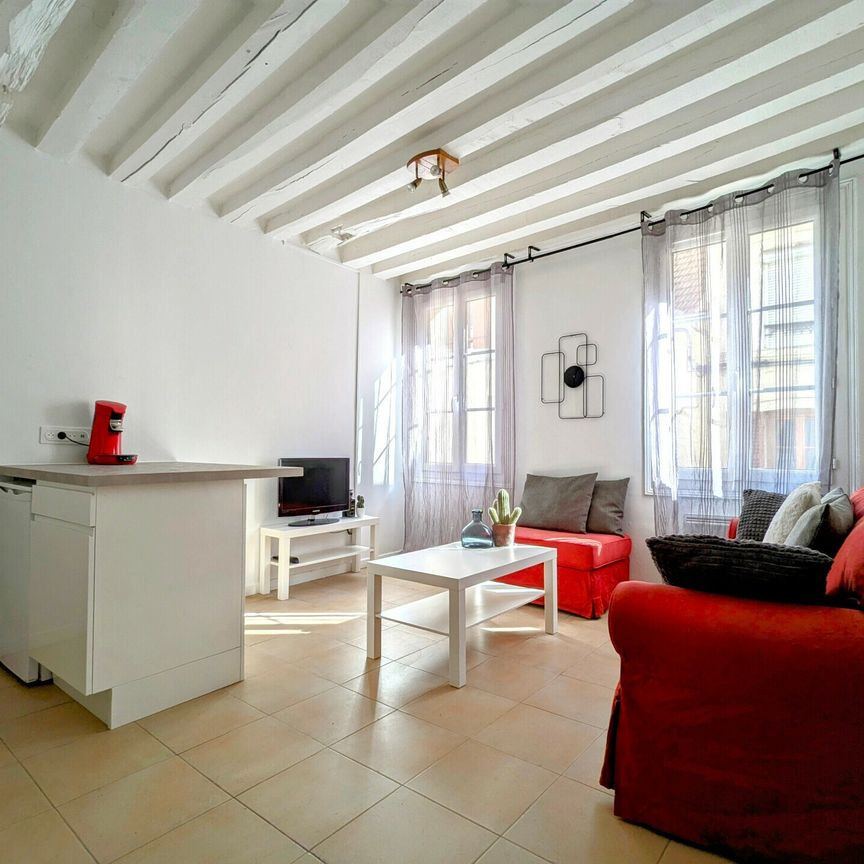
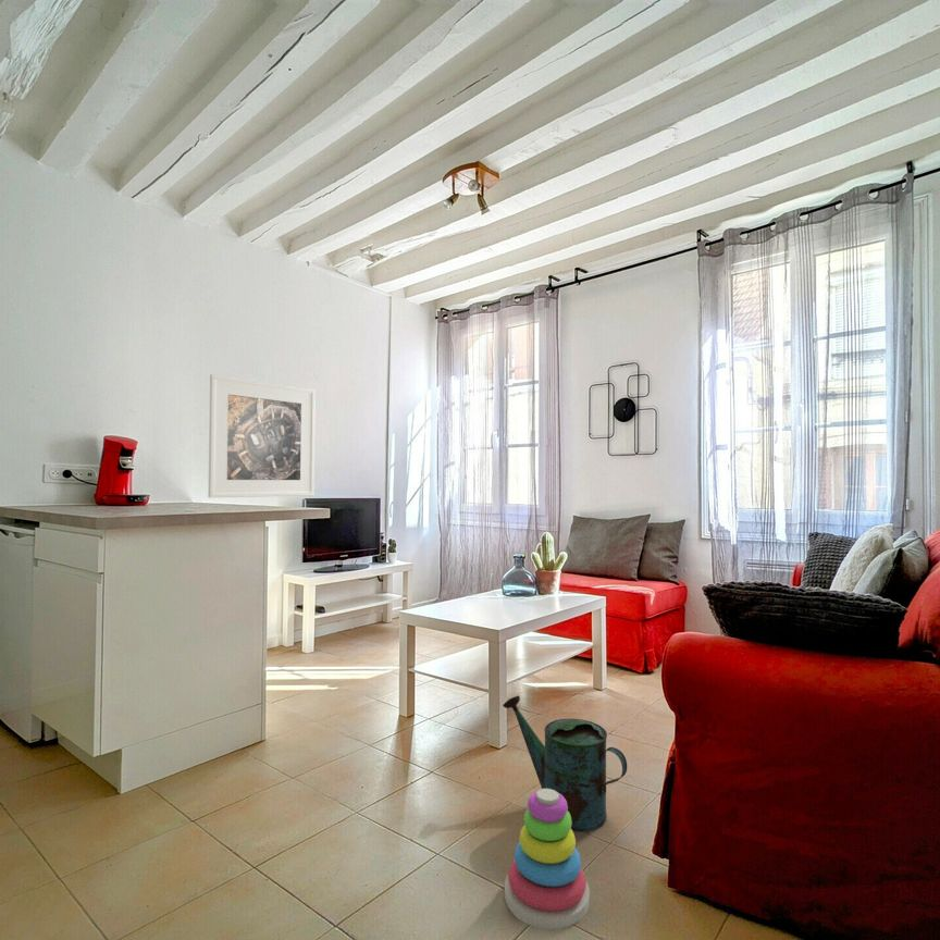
+ stacking toy [504,788,591,930]
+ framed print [207,373,317,498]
+ watering can [502,695,628,833]
